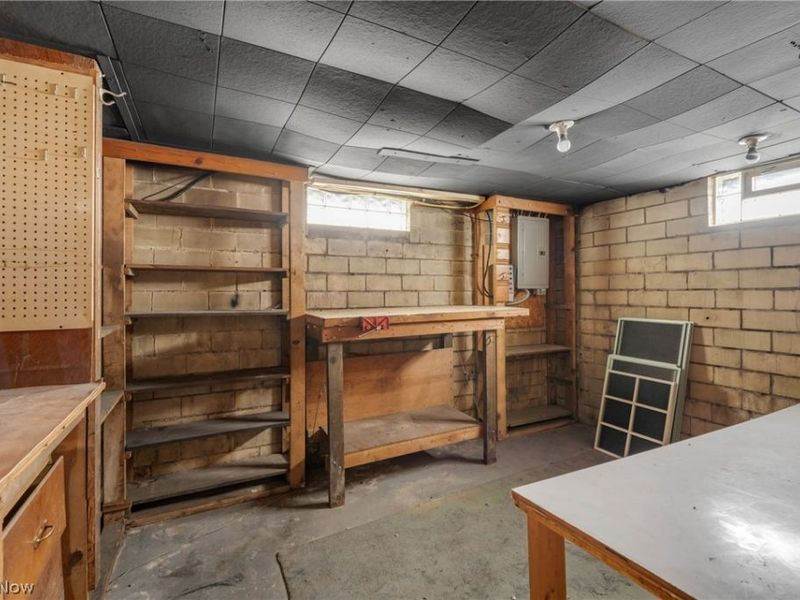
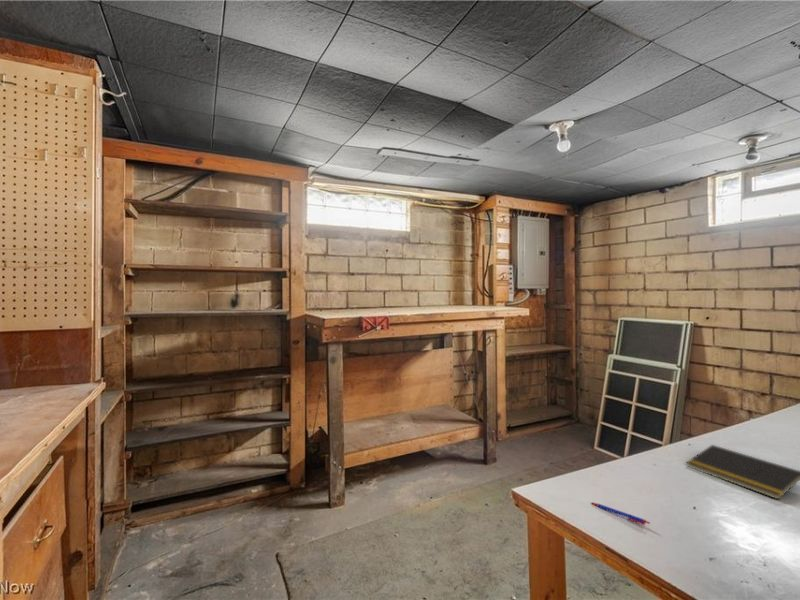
+ pen [591,502,651,526]
+ notepad [685,444,800,500]
